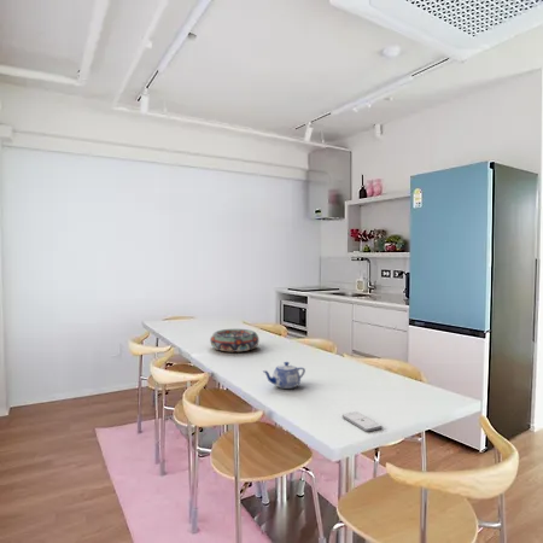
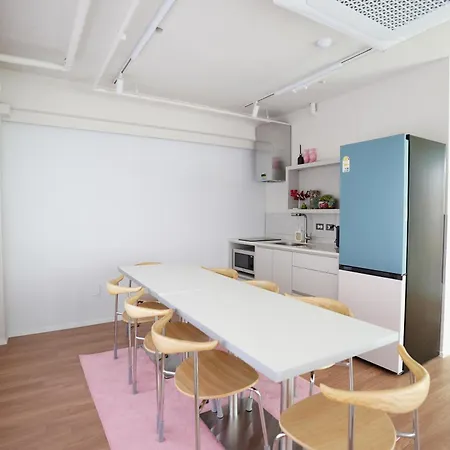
- smartphone [341,410,383,433]
- teapot [263,361,306,390]
- decorative bowl [209,328,261,354]
